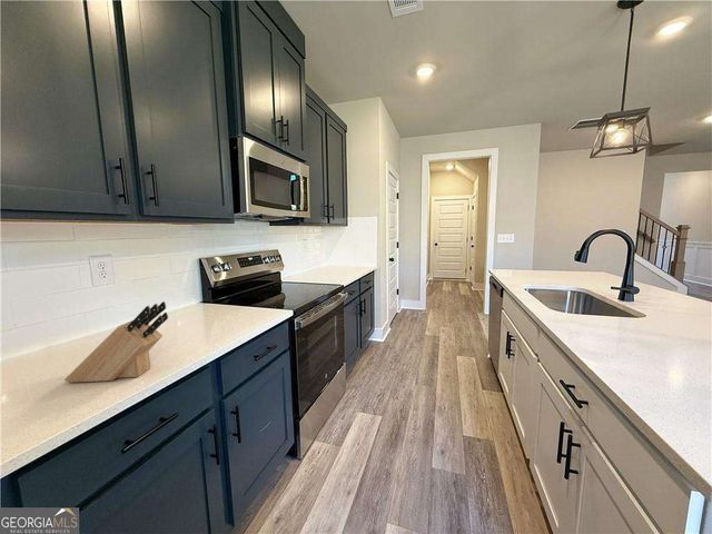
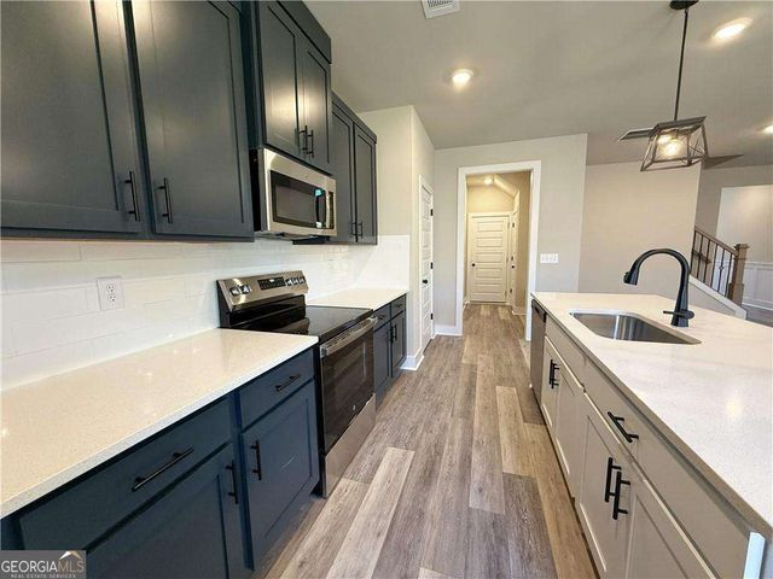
- knife block [63,300,169,384]
